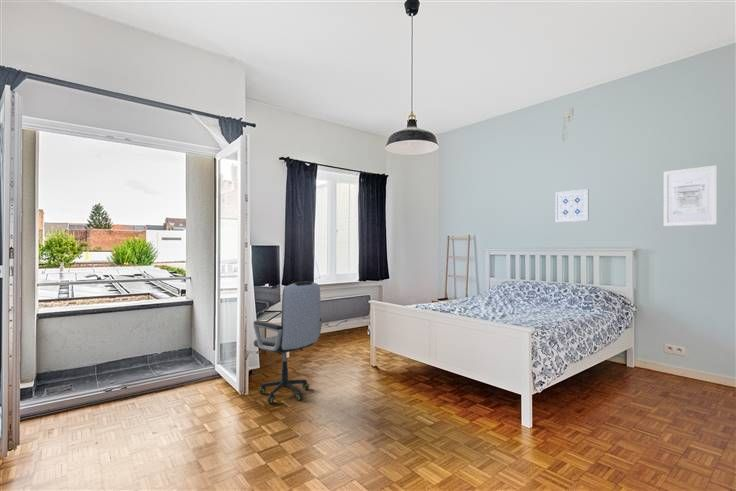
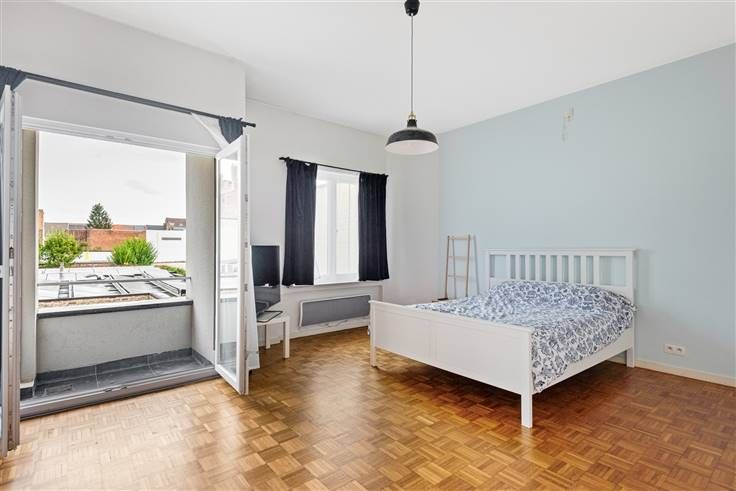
- office chair [252,280,323,404]
- wall art [554,188,590,223]
- wall art [663,164,718,227]
